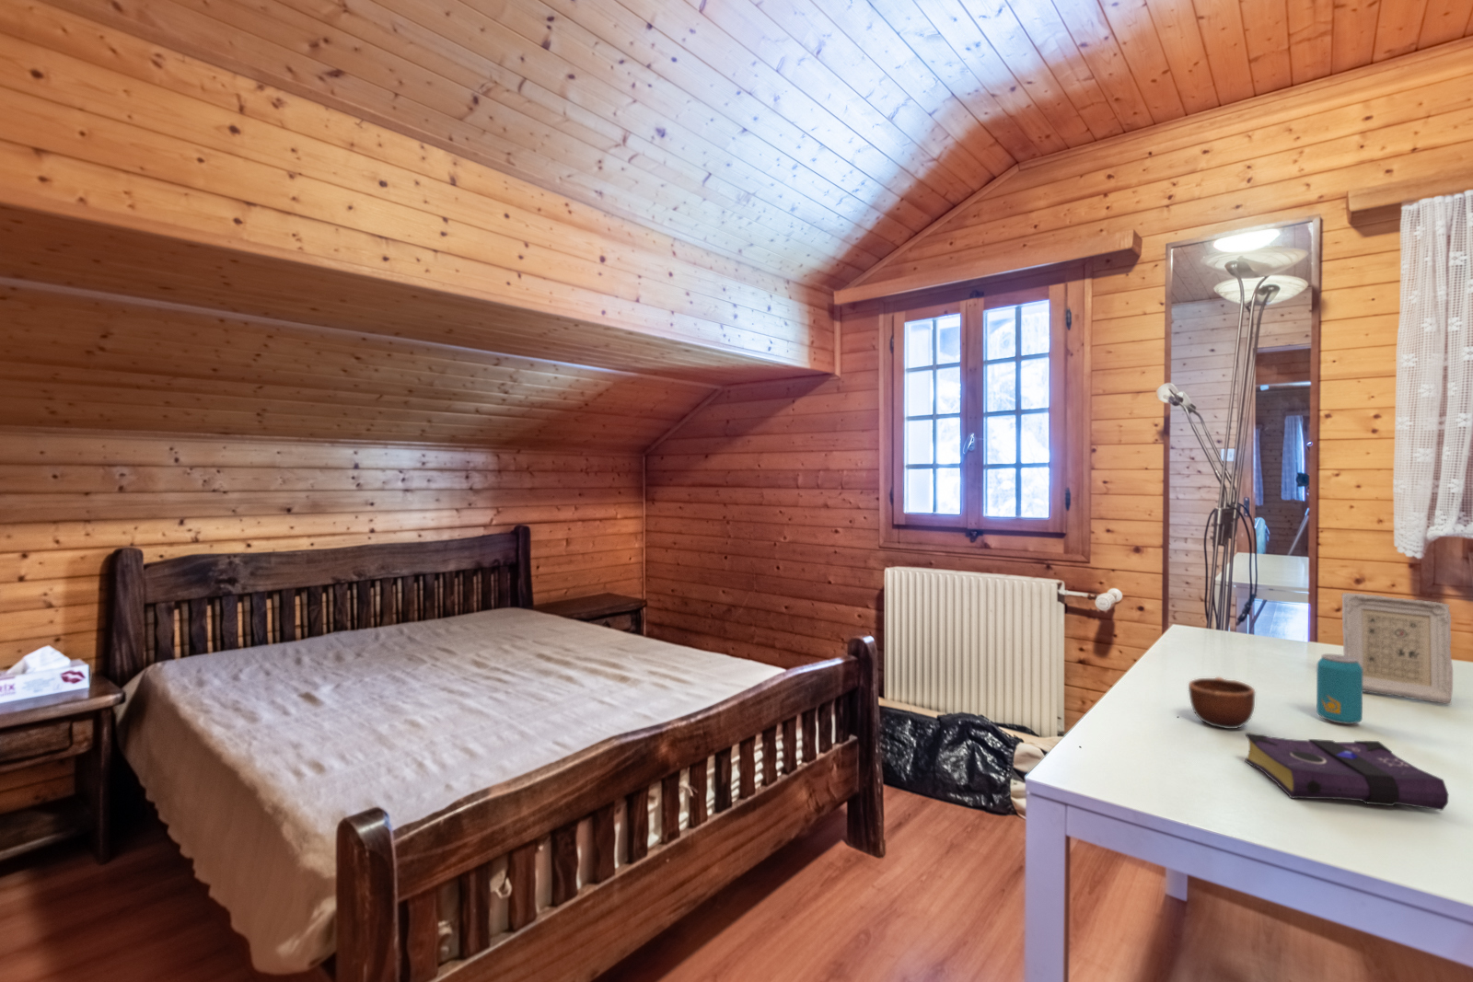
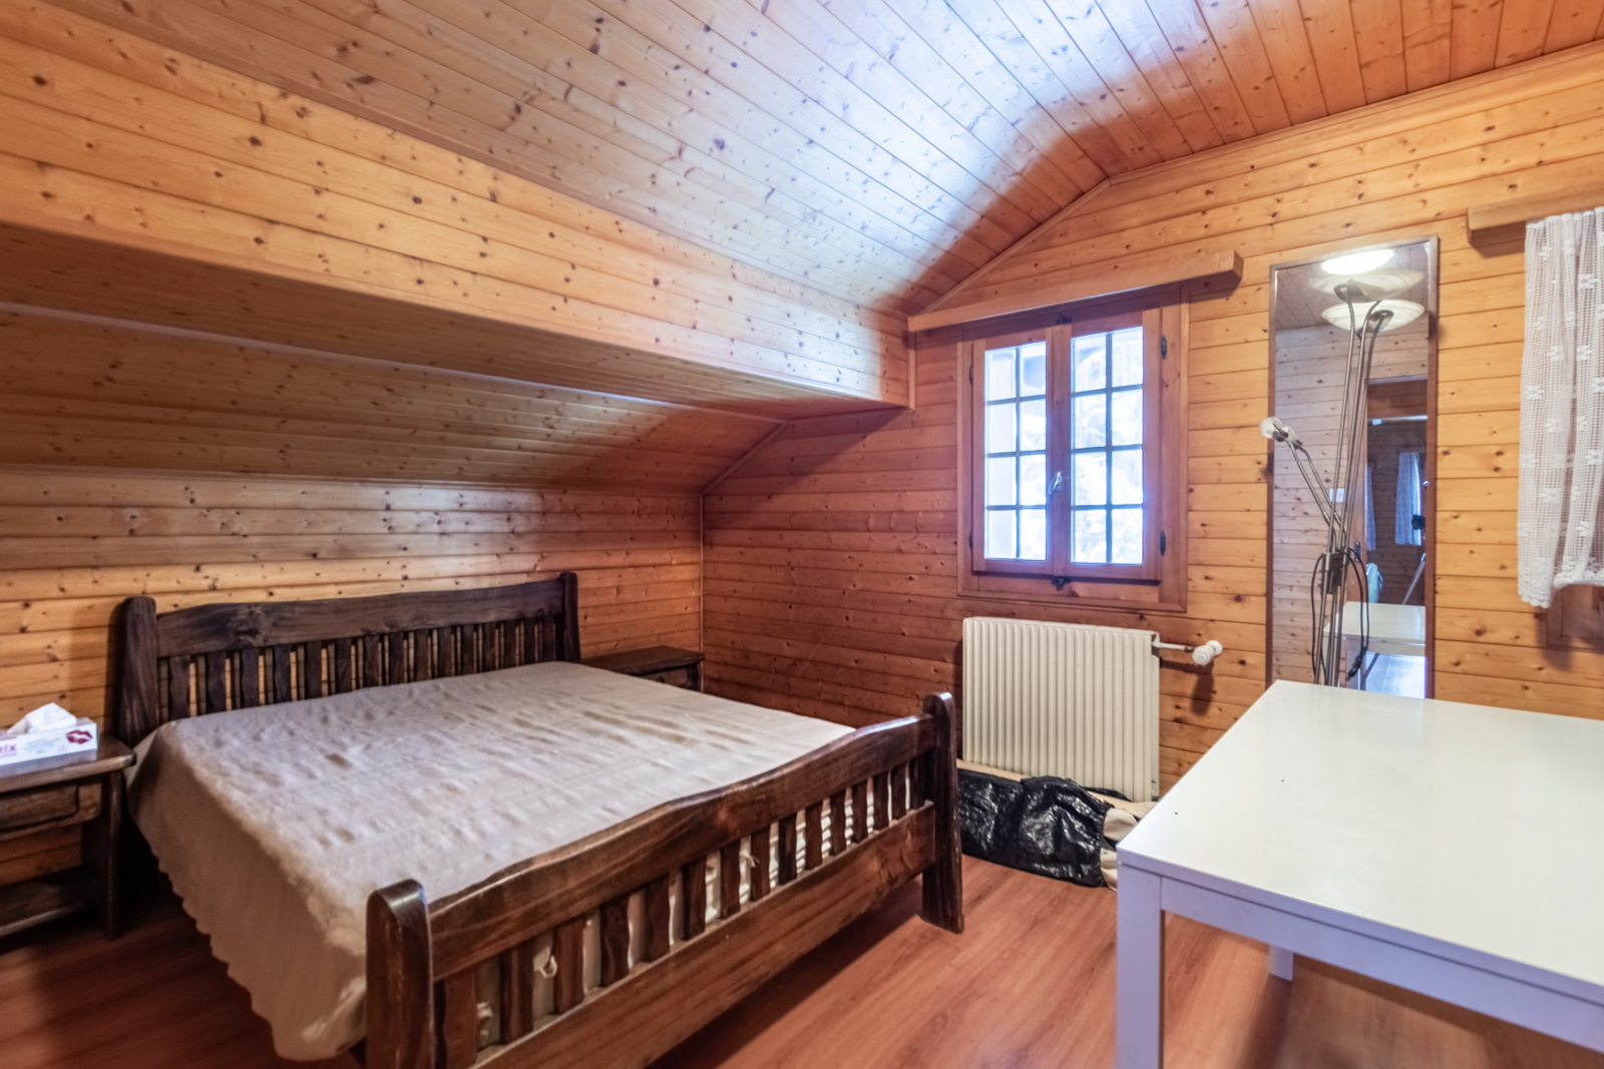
- beverage can [1315,653,1363,726]
- mug [1188,676,1256,730]
- book [1244,732,1449,812]
- picture frame [1340,592,1453,705]
